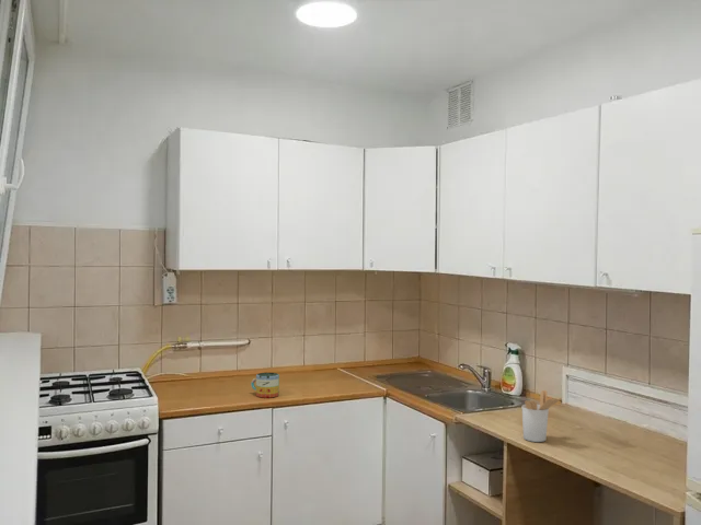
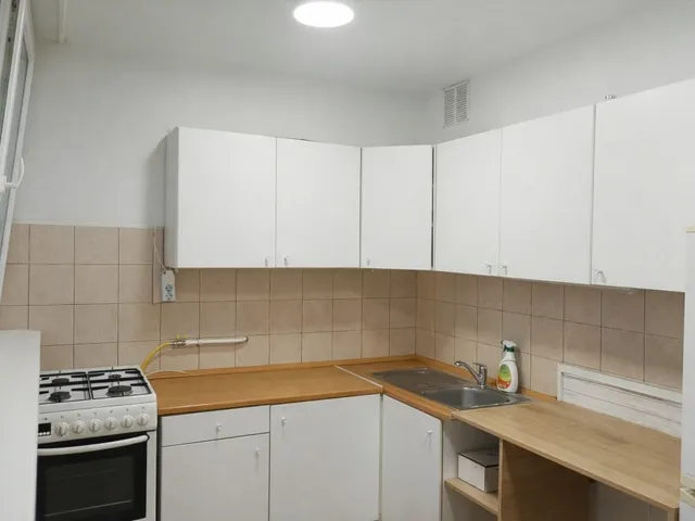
- utensil holder [521,389,563,443]
- mug [250,372,280,398]
